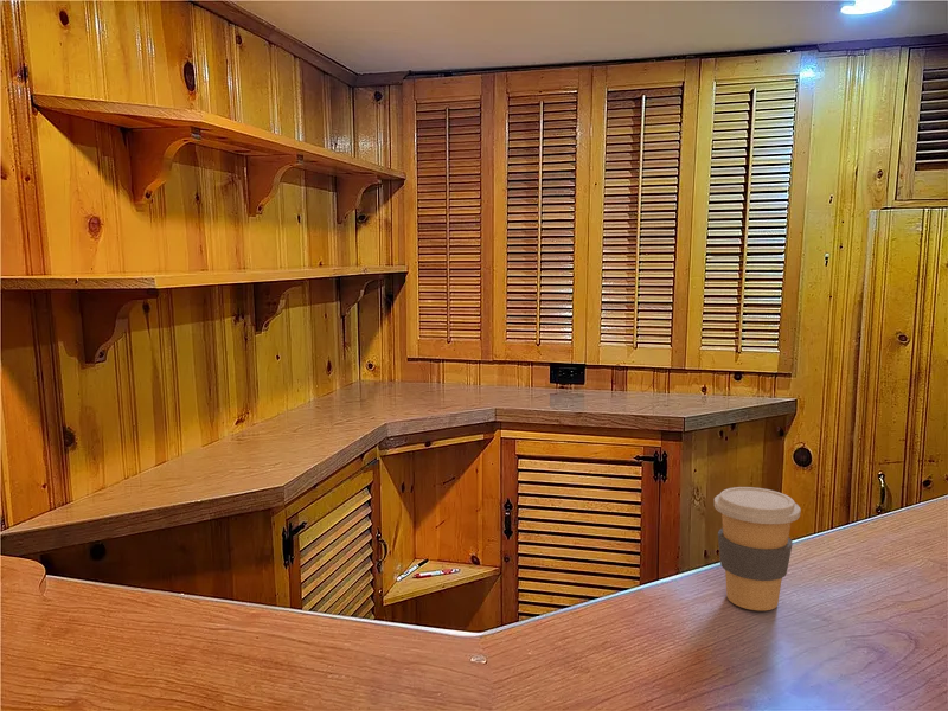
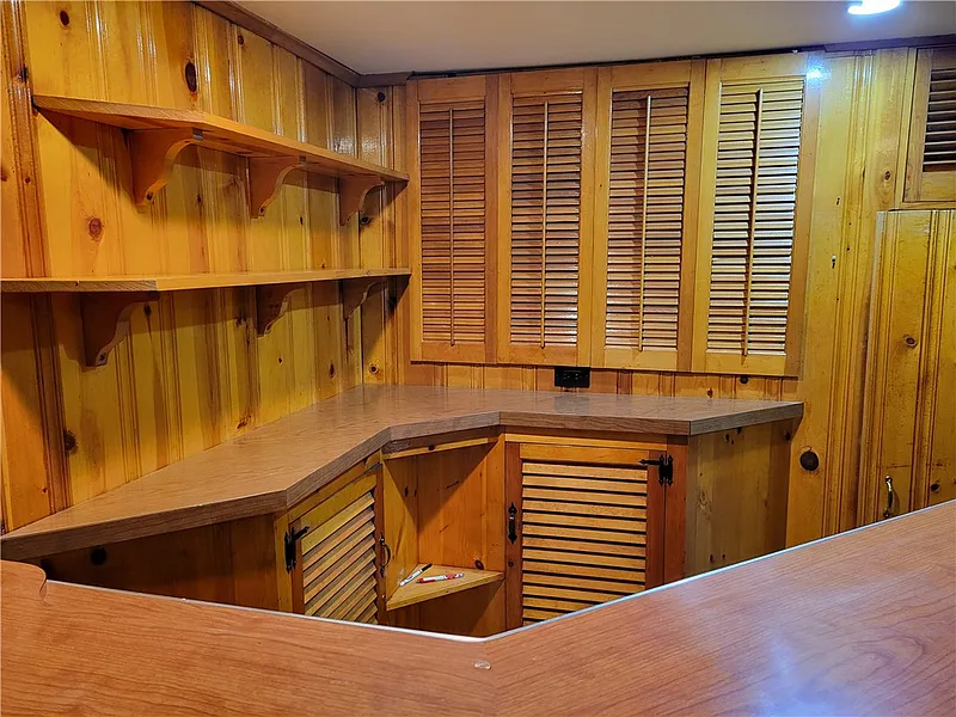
- coffee cup [713,486,802,611]
